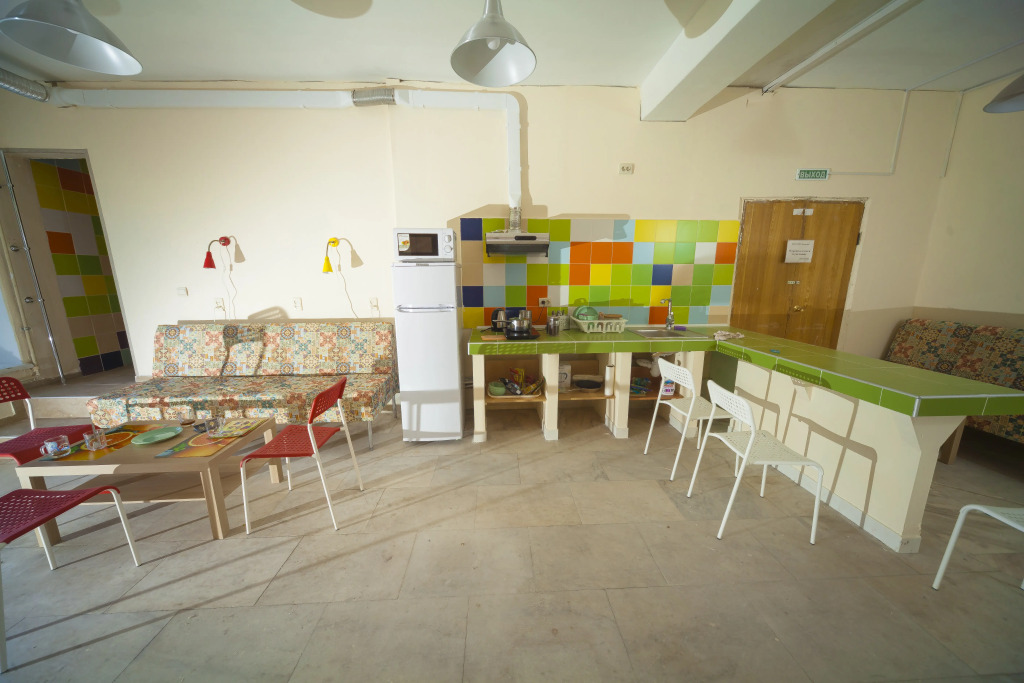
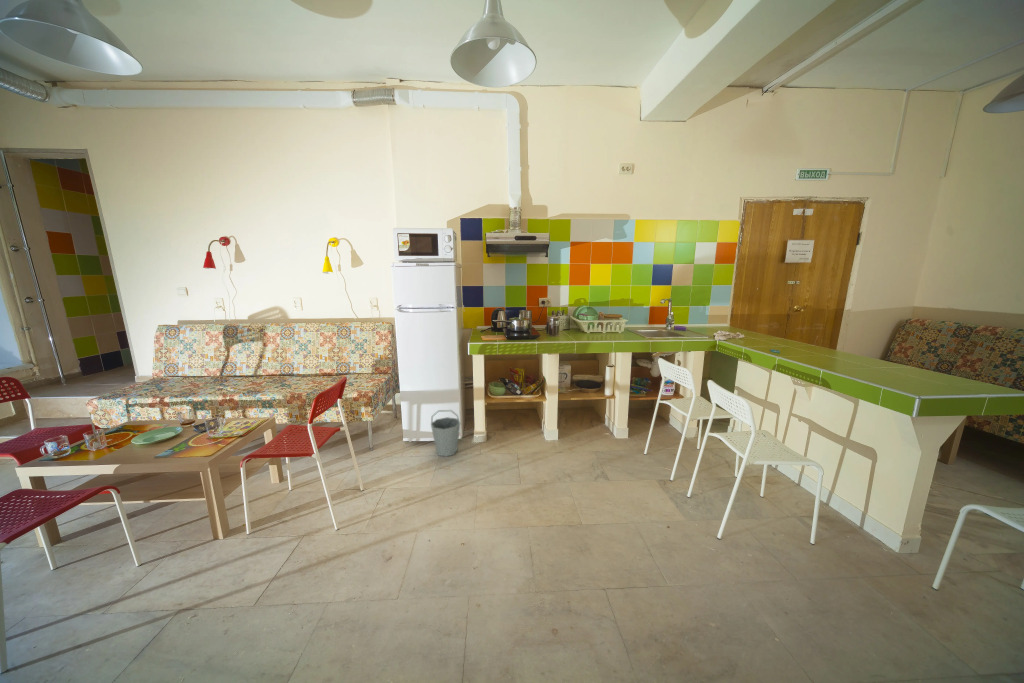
+ bucket [430,409,461,457]
